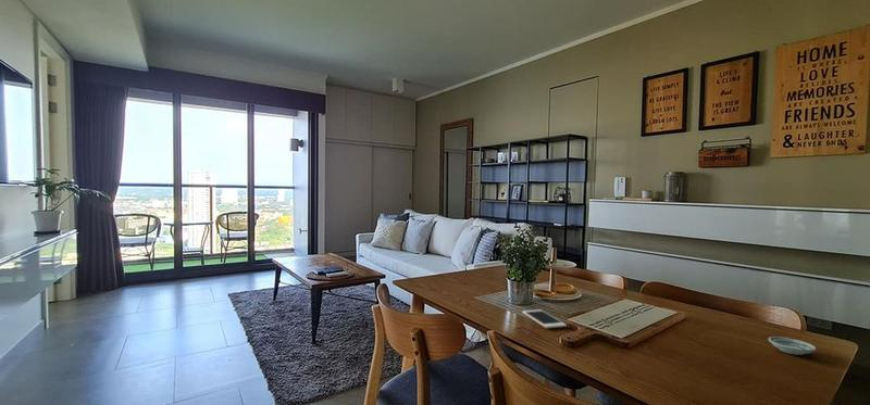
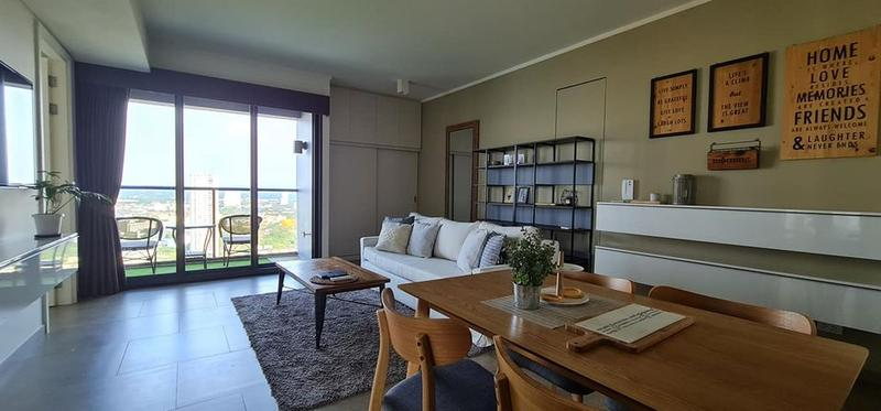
- saucer [768,336,817,356]
- cell phone [521,308,568,329]
